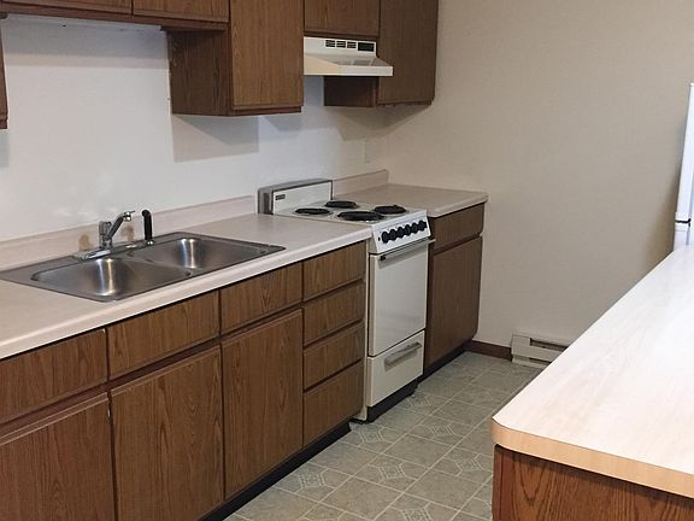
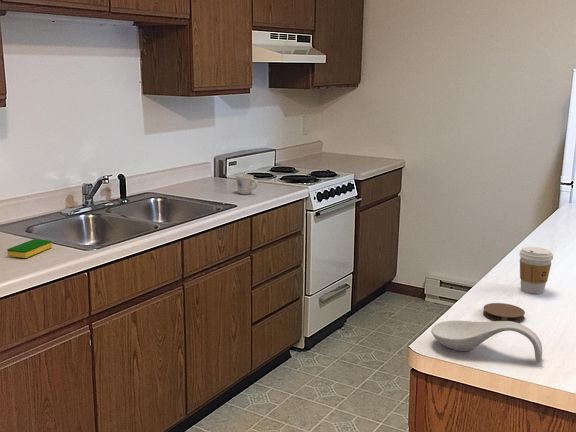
+ dish sponge [6,238,53,259]
+ spoon rest [430,319,543,364]
+ coffee cup [519,246,554,294]
+ mug [235,173,259,195]
+ coaster [482,302,526,323]
